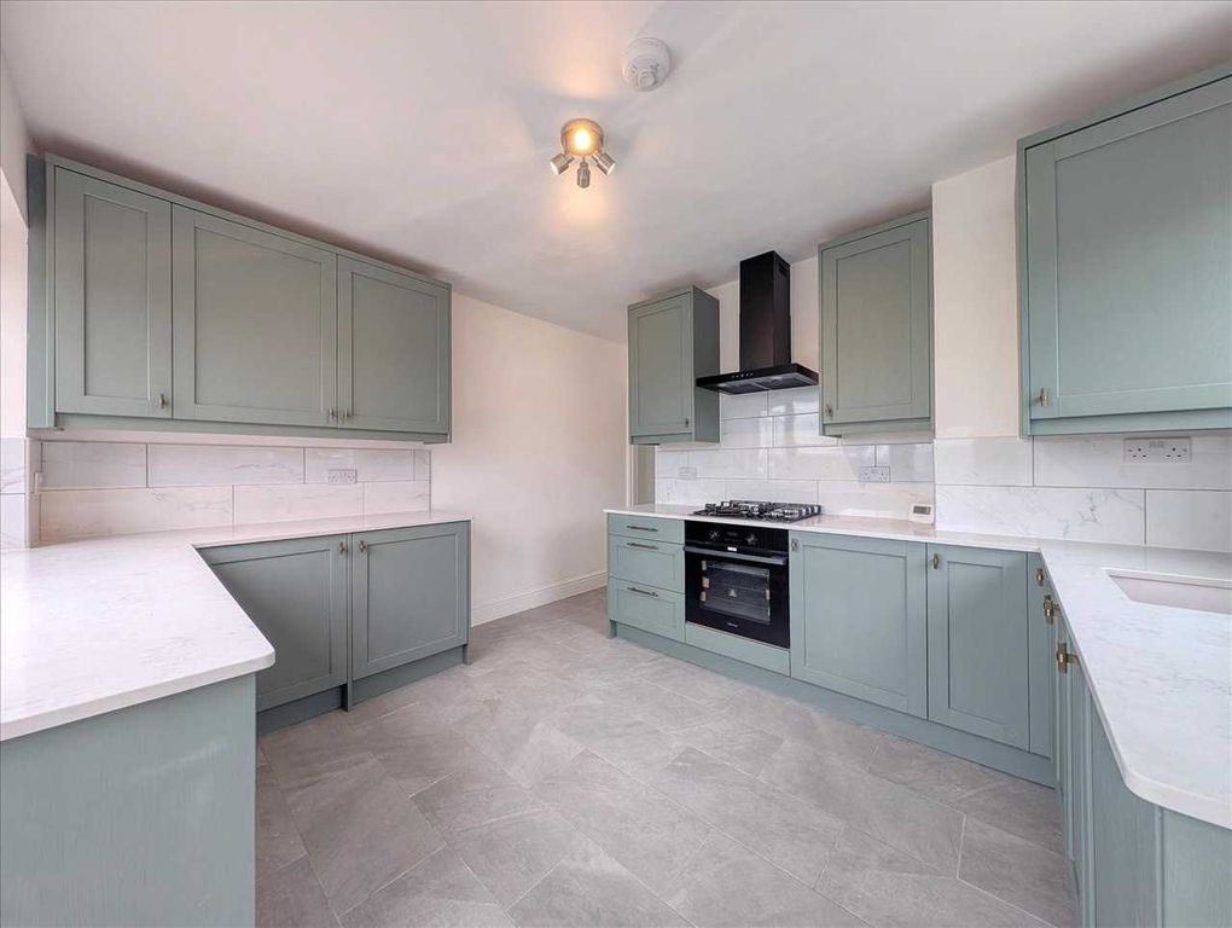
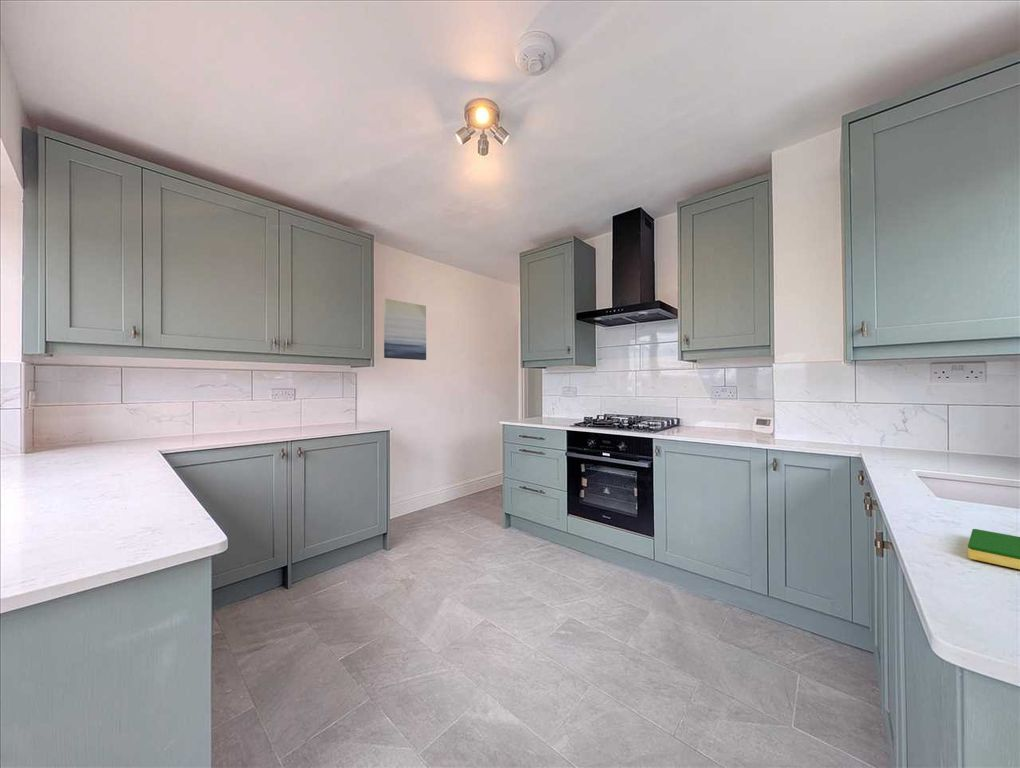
+ dish sponge [967,528,1020,570]
+ wall art [383,298,427,361]
